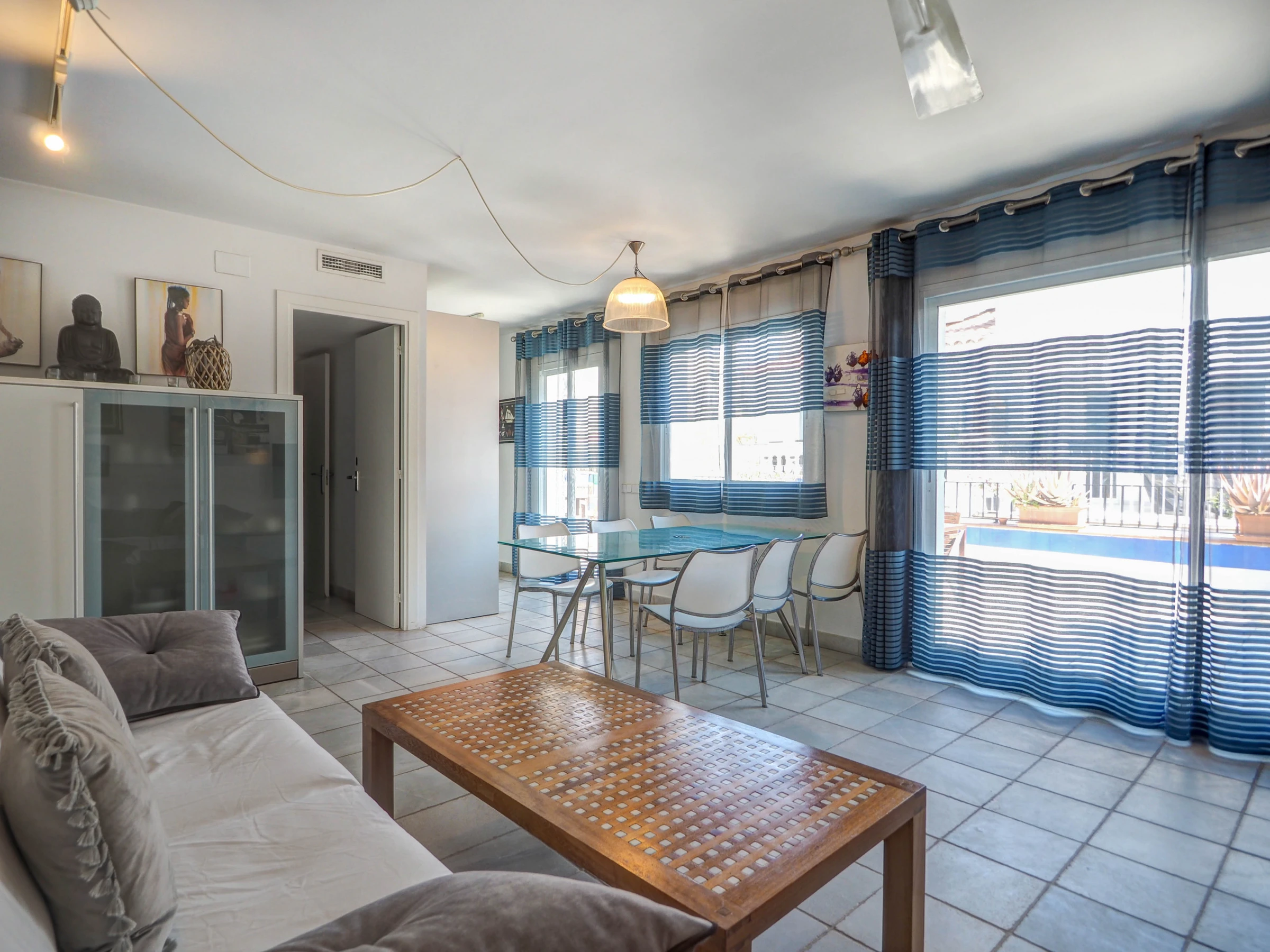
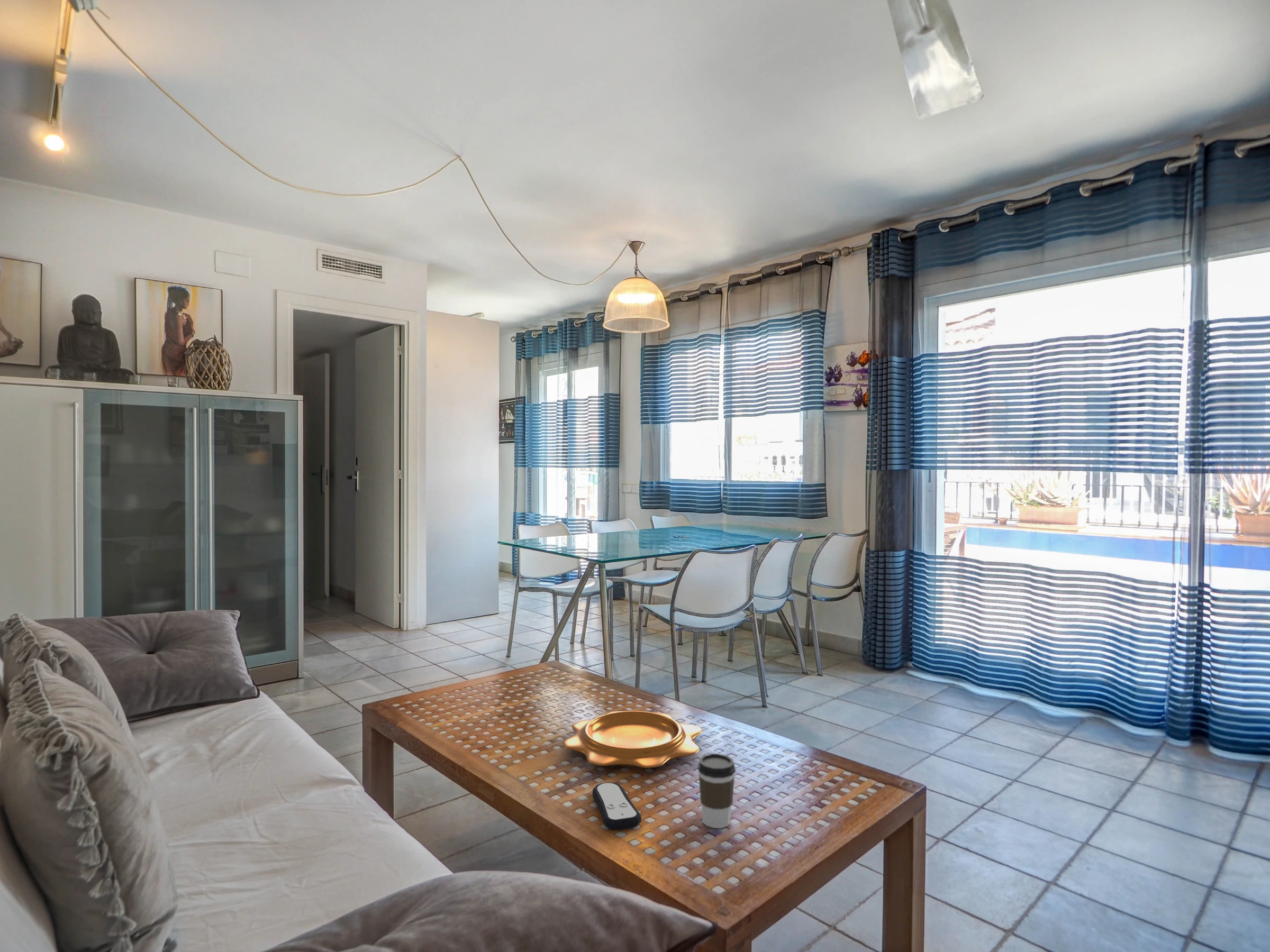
+ coffee cup [697,753,736,829]
+ remote control [592,782,642,830]
+ decorative bowl [563,710,703,768]
